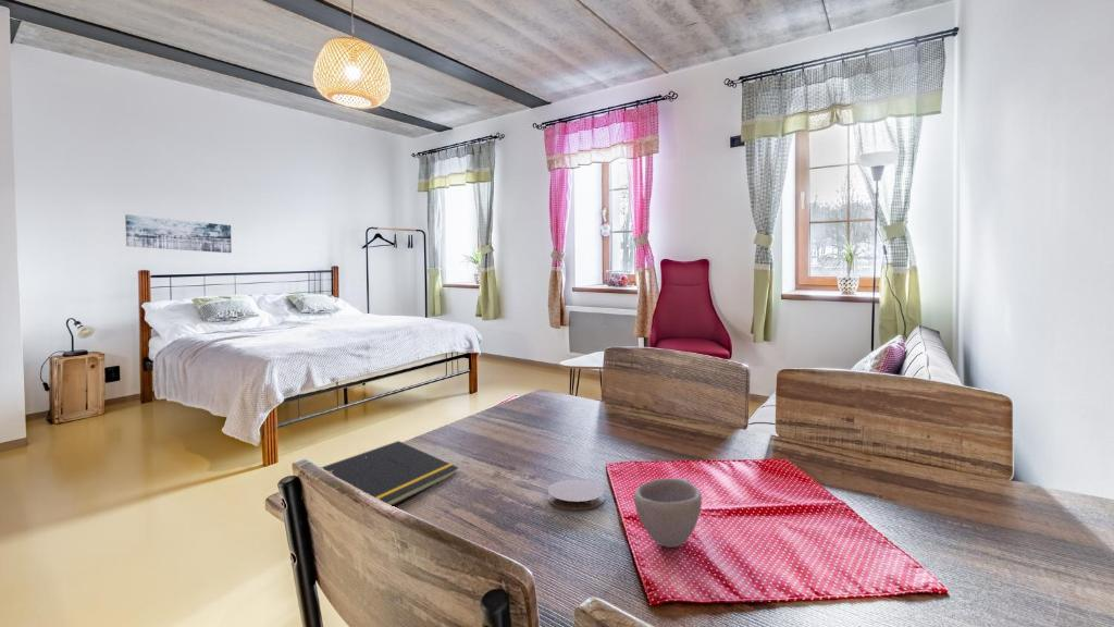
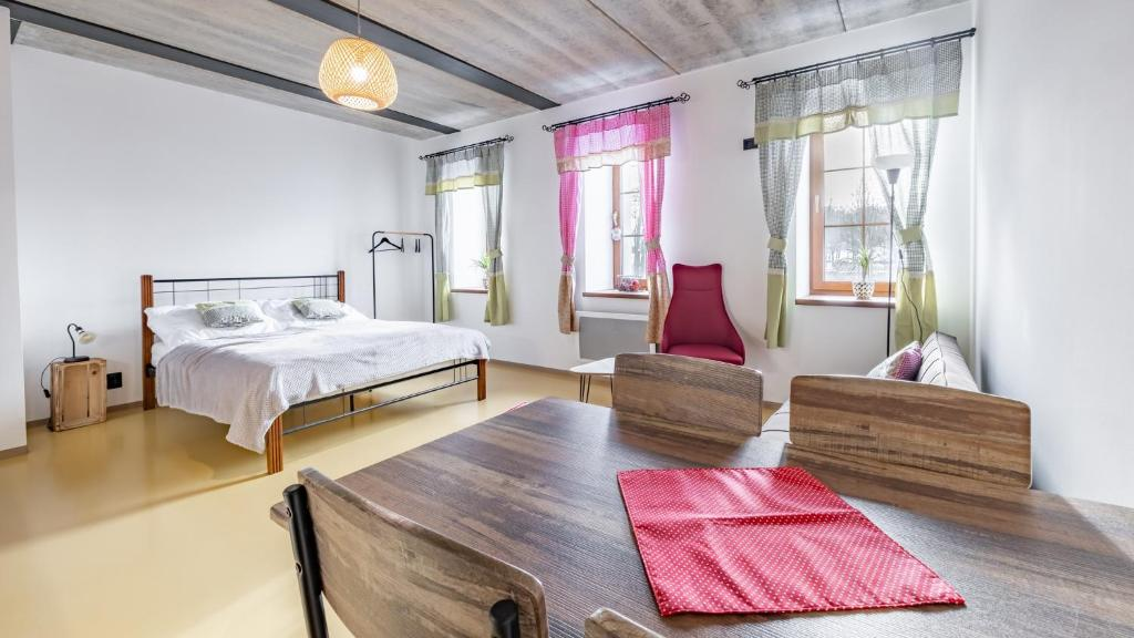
- notepad [320,440,459,507]
- wall art [124,213,233,254]
- cup [633,478,703,549]
- coaster [546,479,606,511]
